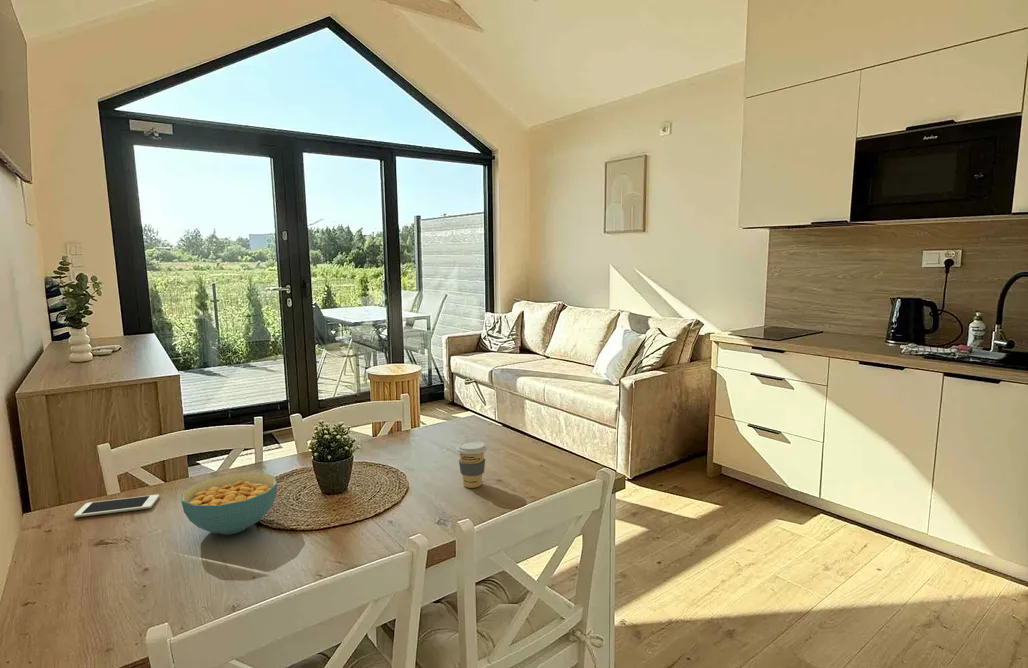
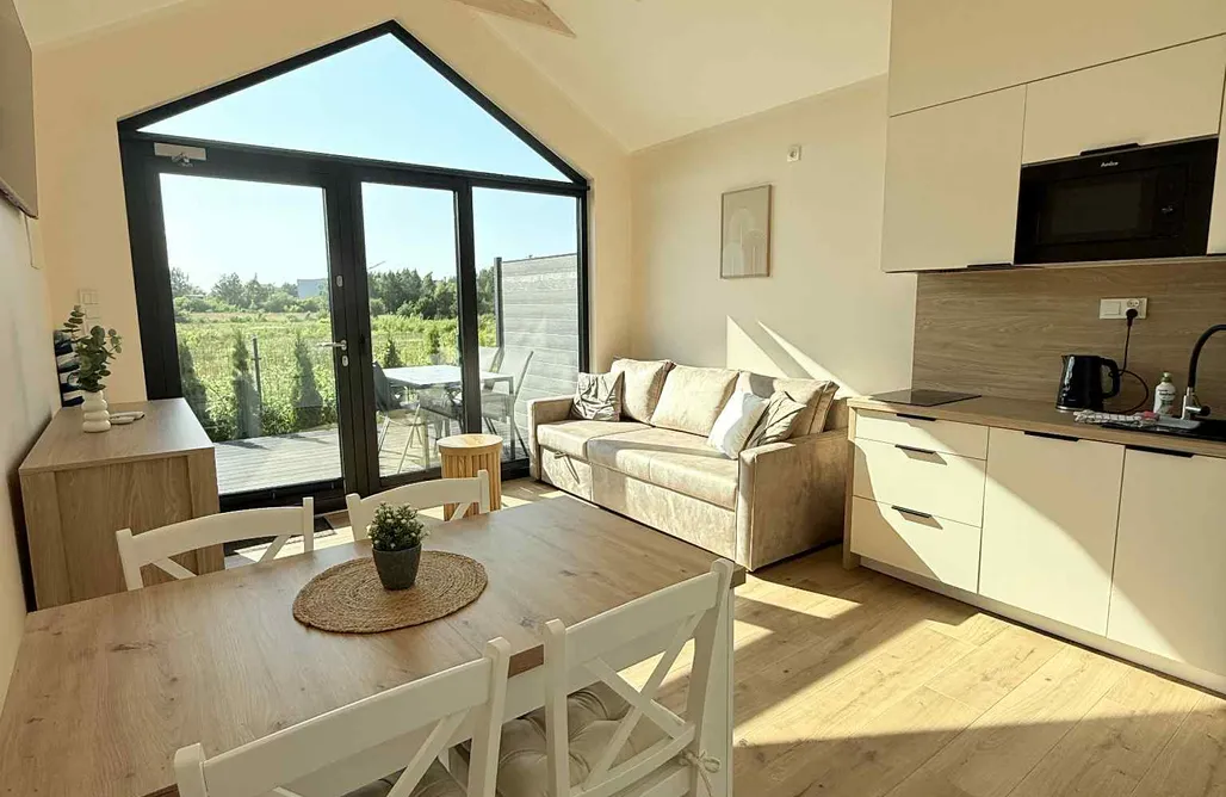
- coffee cup [455,440,488,489]
- cereal bowl [180,472,278,535]
- cell phone [73,494,160,518]
